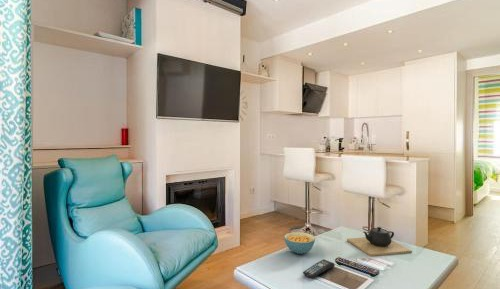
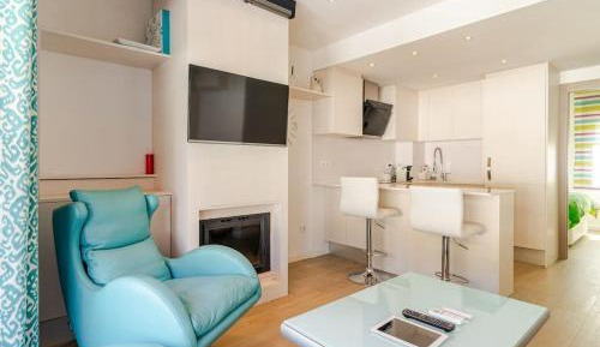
- teapot [346,226,413,257]
- remote control [302,258,336,279]
- cereal bowl [283,231,316,255]
